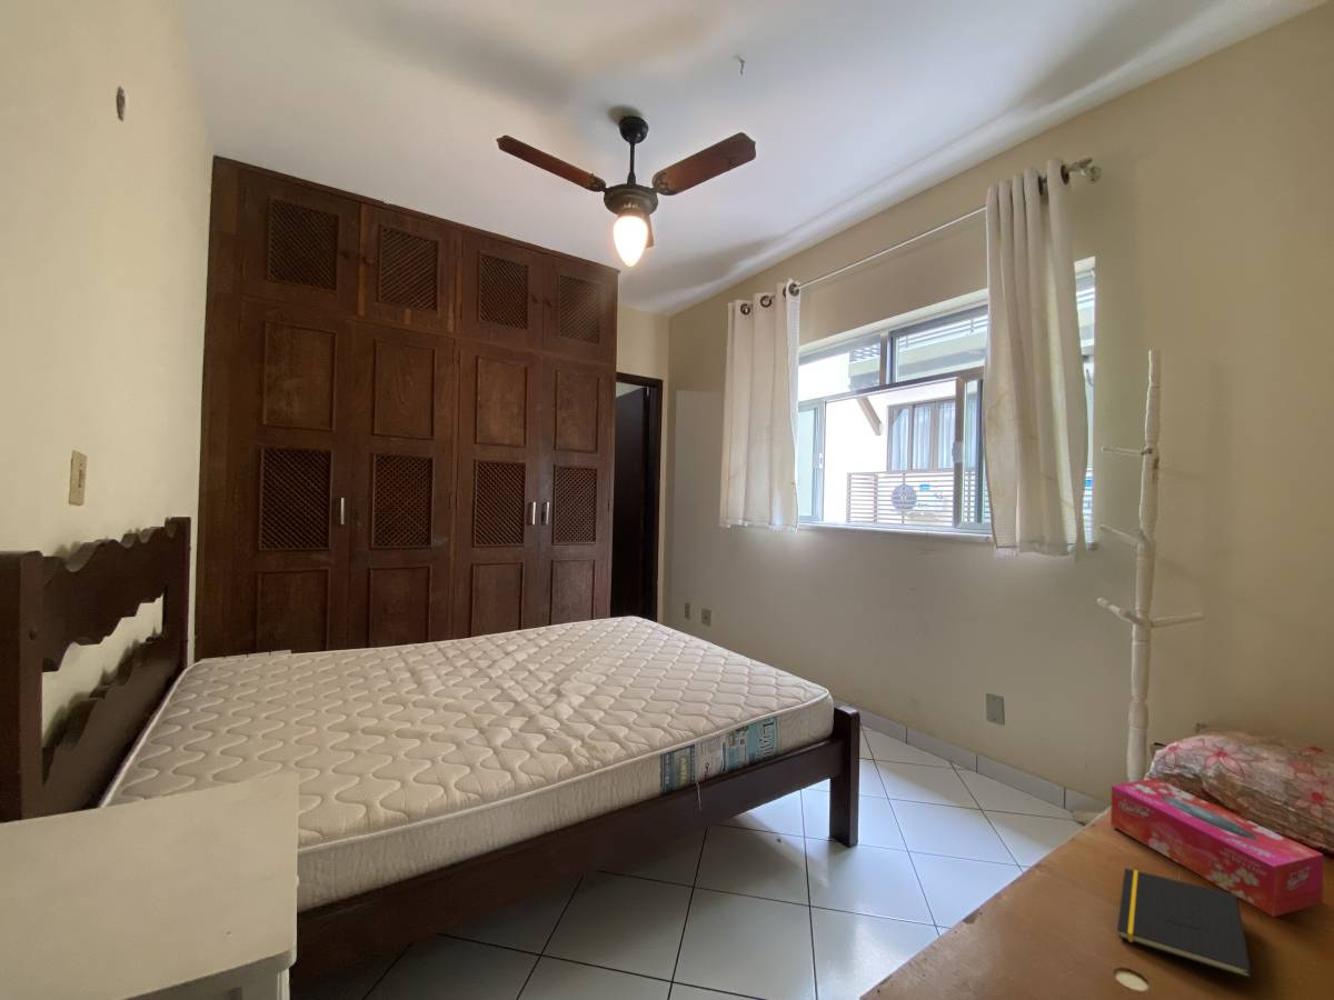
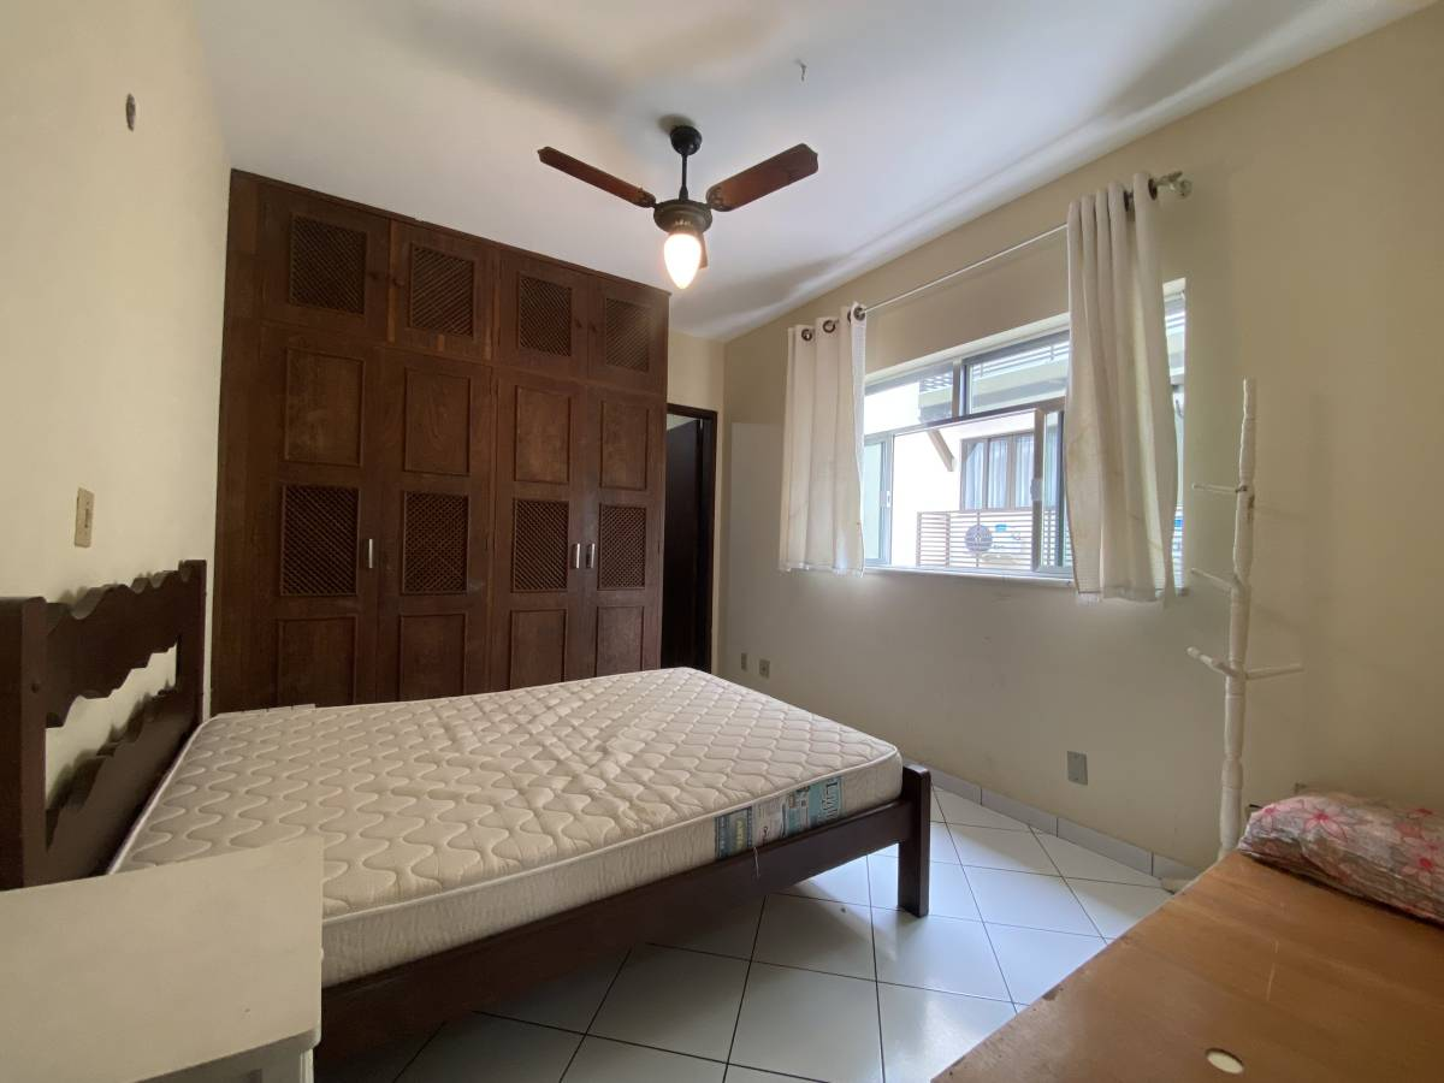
- notepad [1116,867,1253,980]
- tissue box [1109,778,1324,918]
